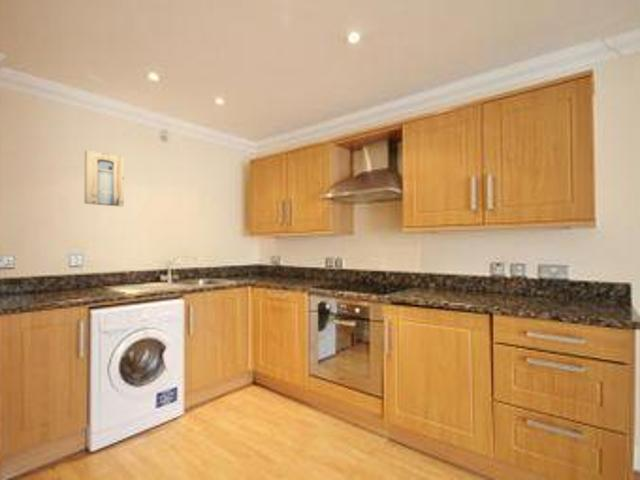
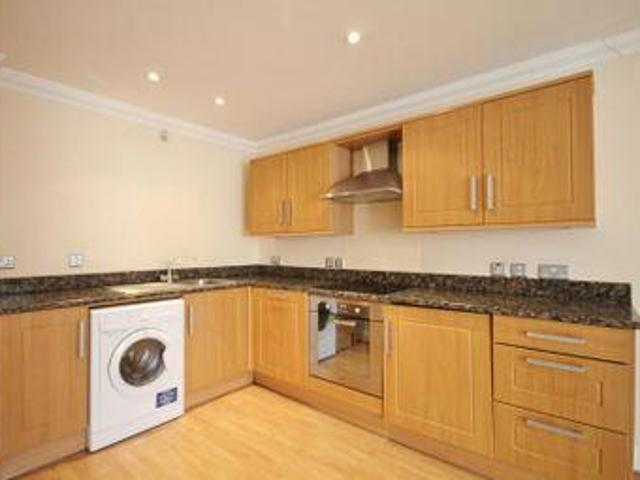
- wall art [84,149,125,208]
